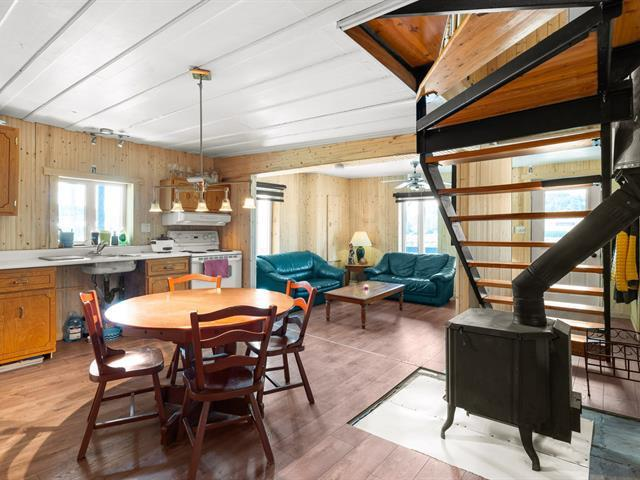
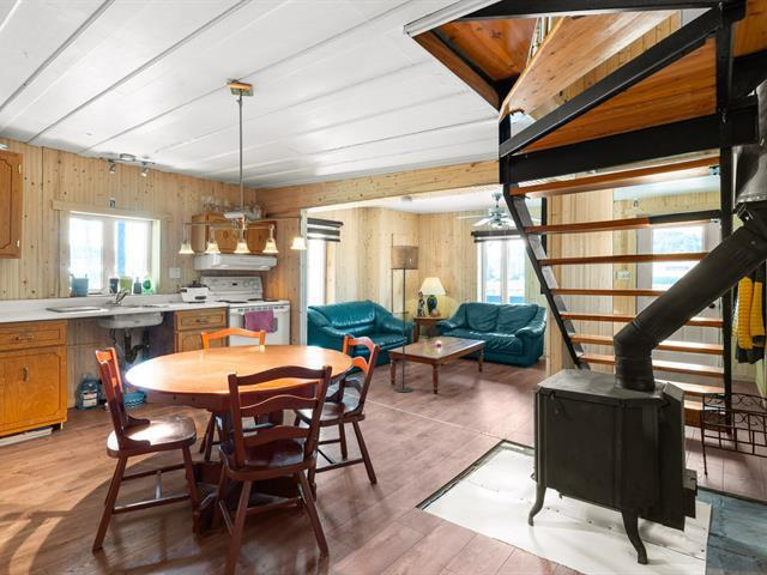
+ floor lamp [389,244,419,393]
